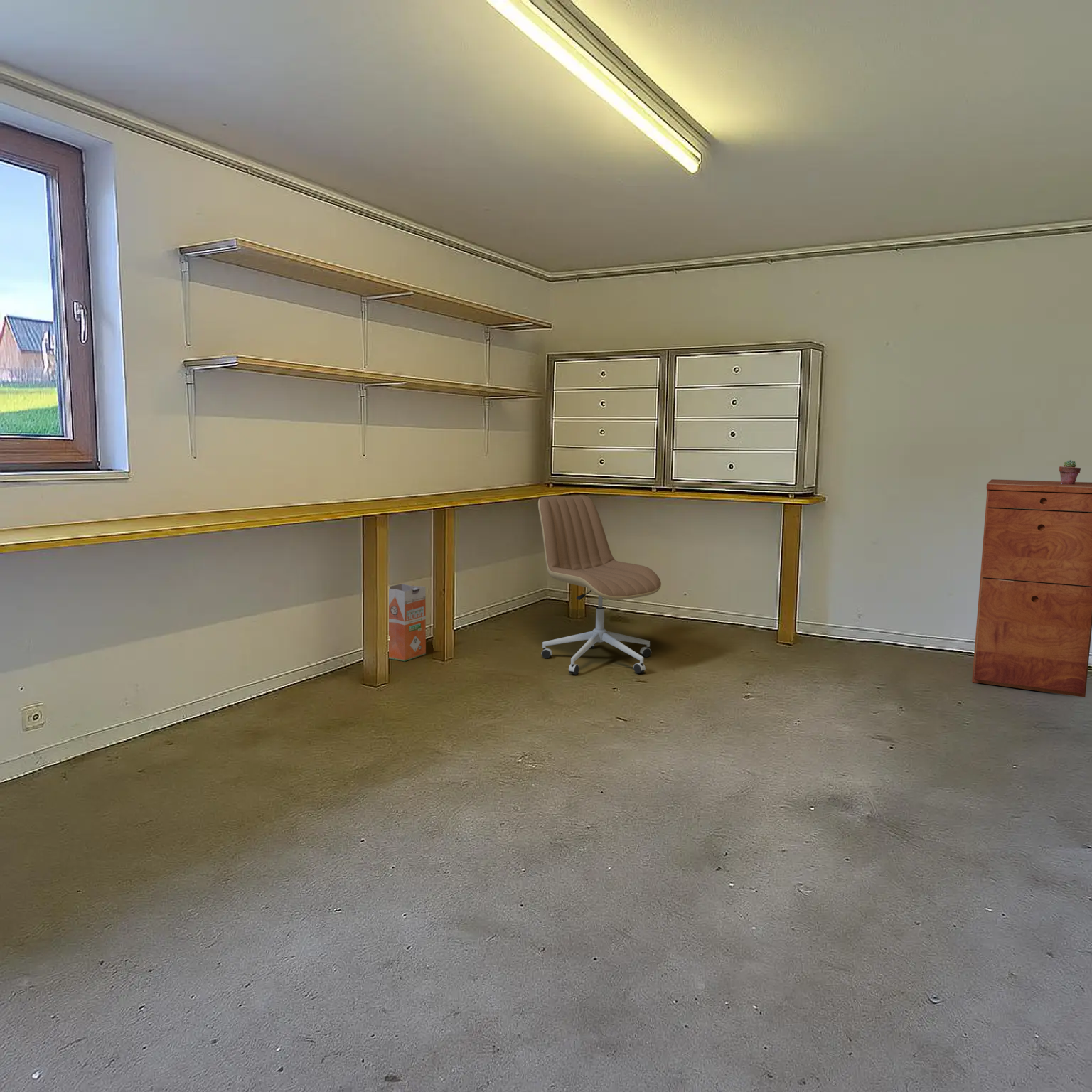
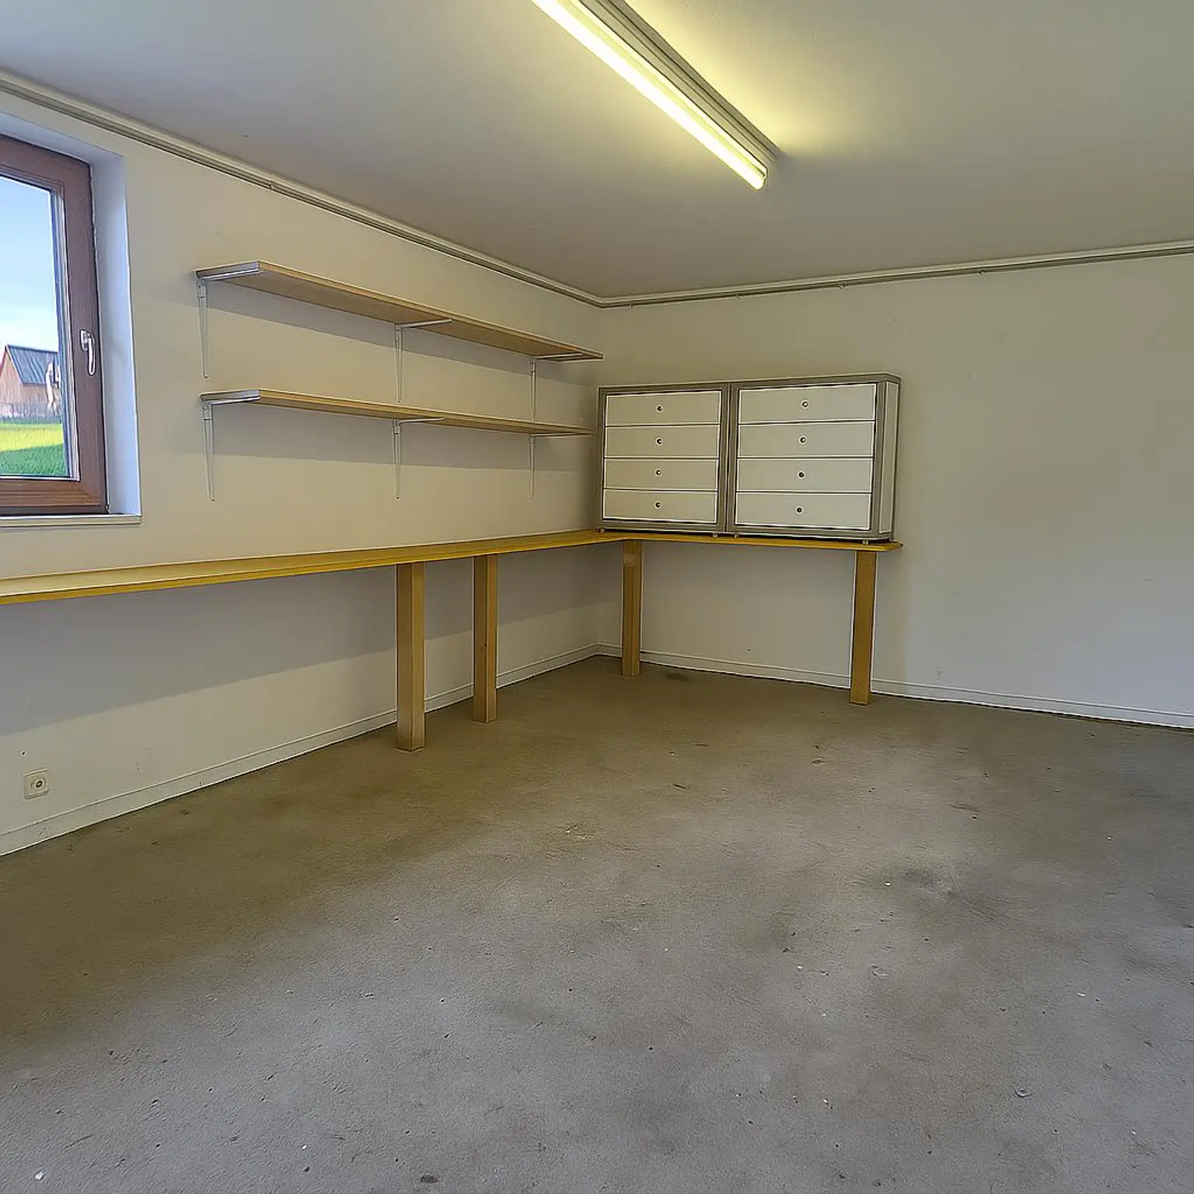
- potted succulent [1059,459,1081,484]
- waste bin [388,583,427,662]
- filing cabinet [971,478,1092,698]
- office chair [537,495,662,675]
